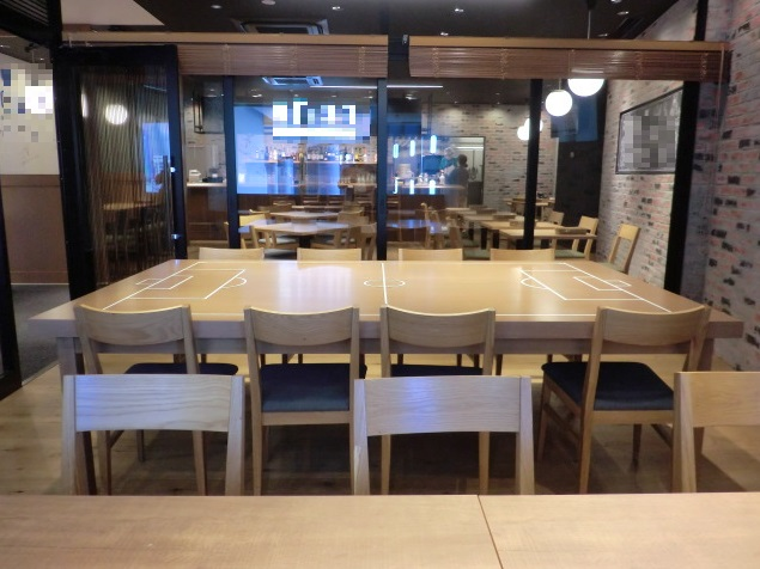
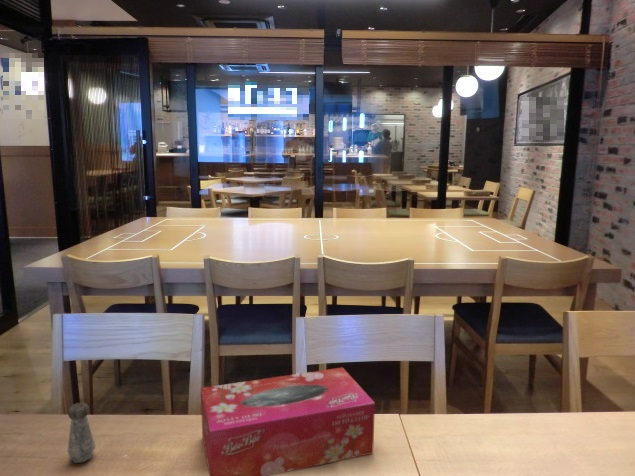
+ salt shaker [66,402,97,464]
+ tissue box [200,366,376,476]
